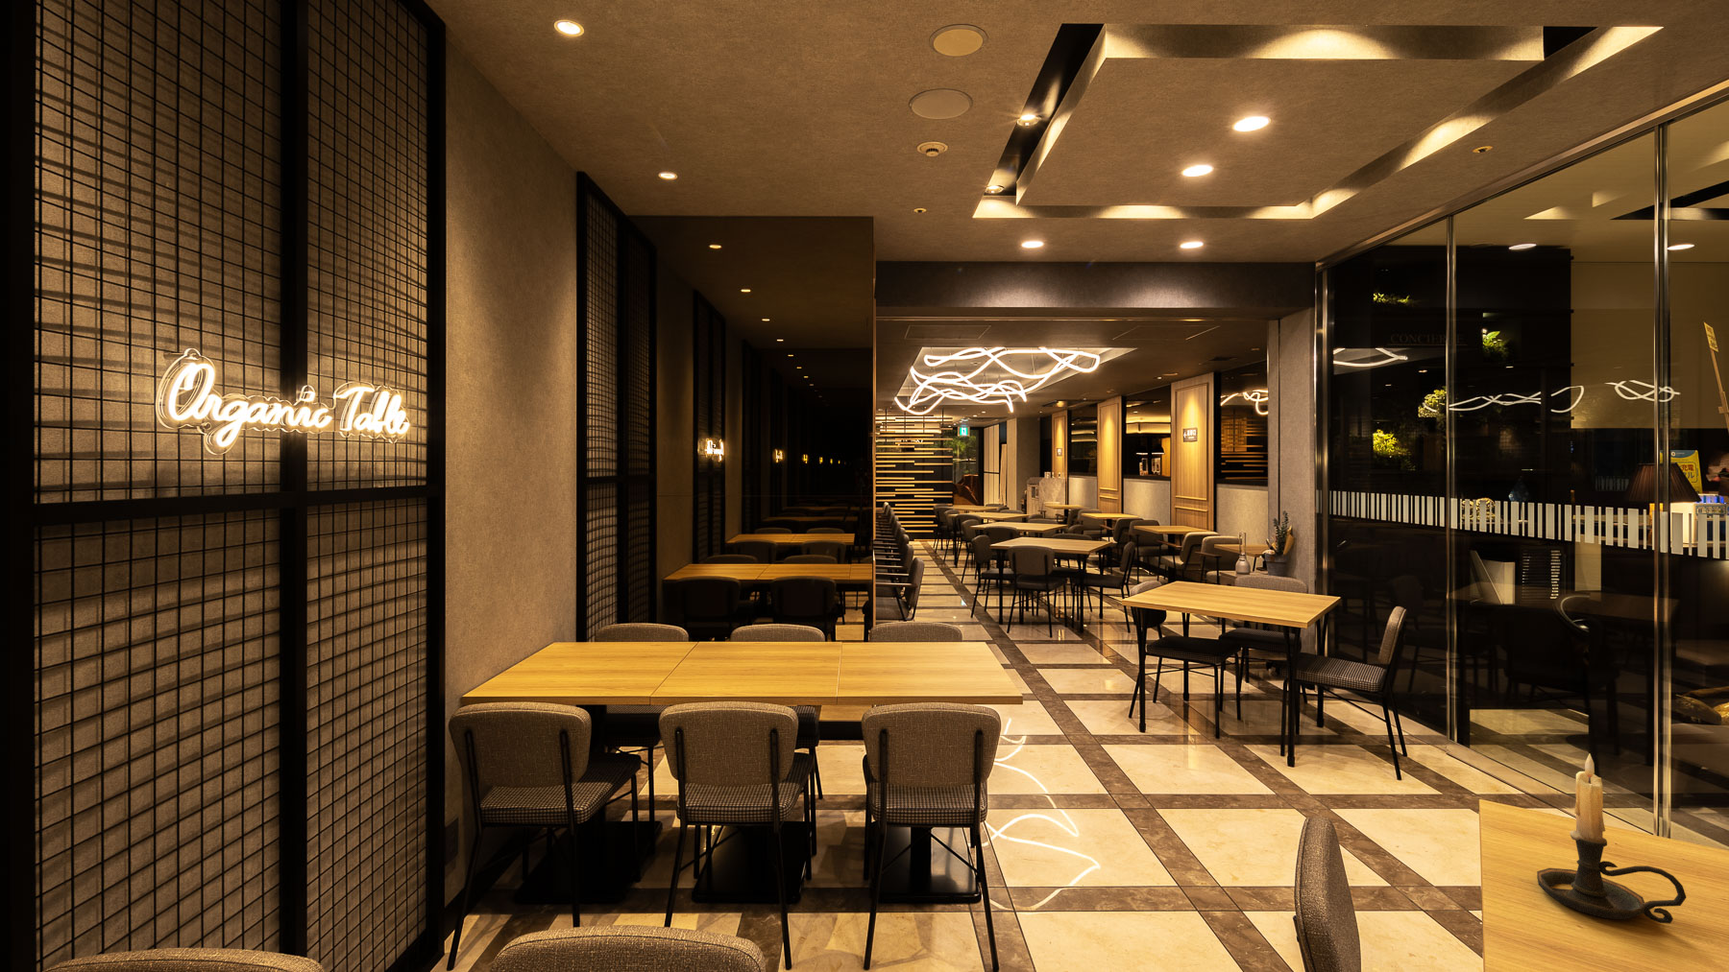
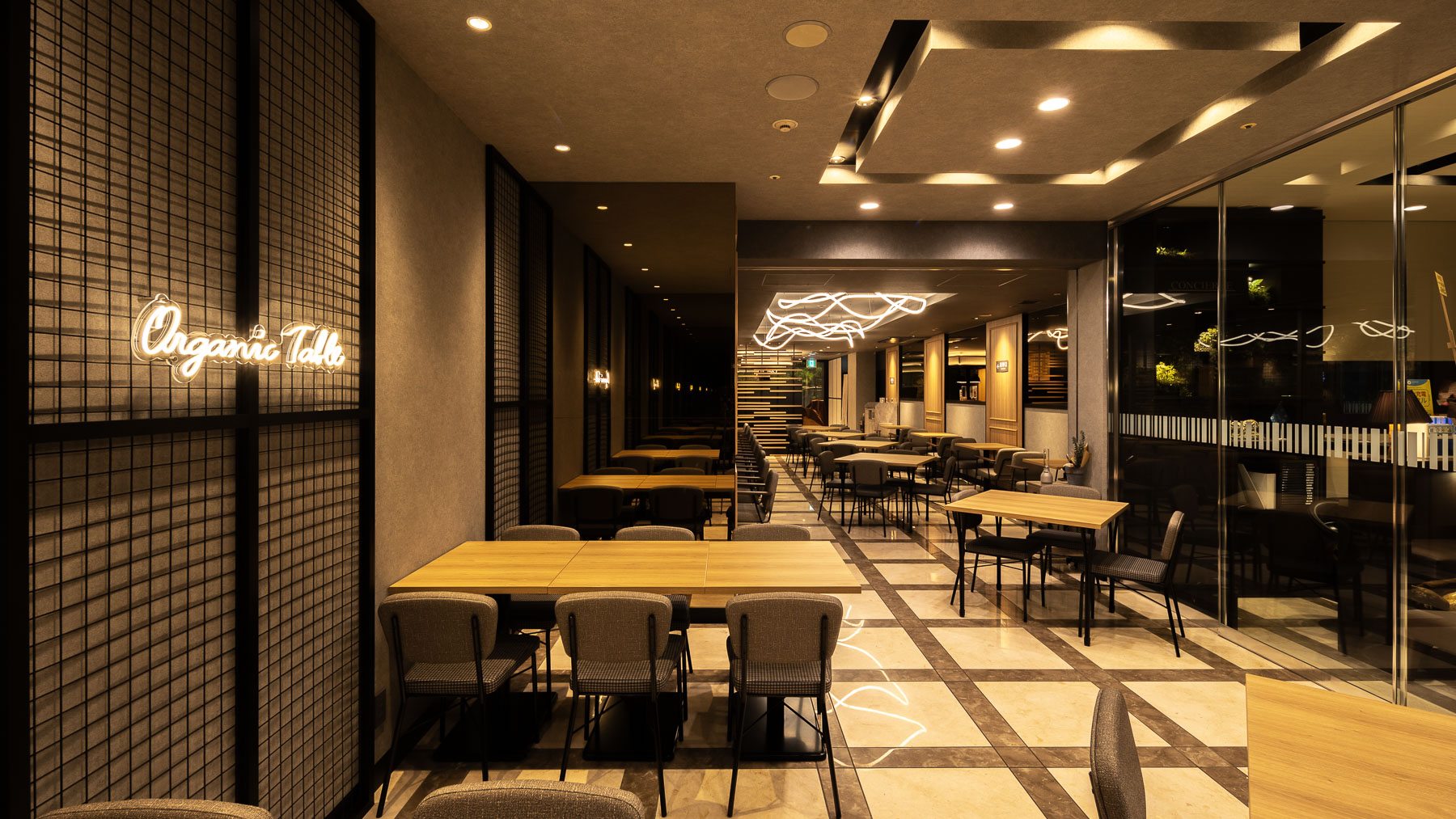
- candle holder [1535,752,1687,925]
